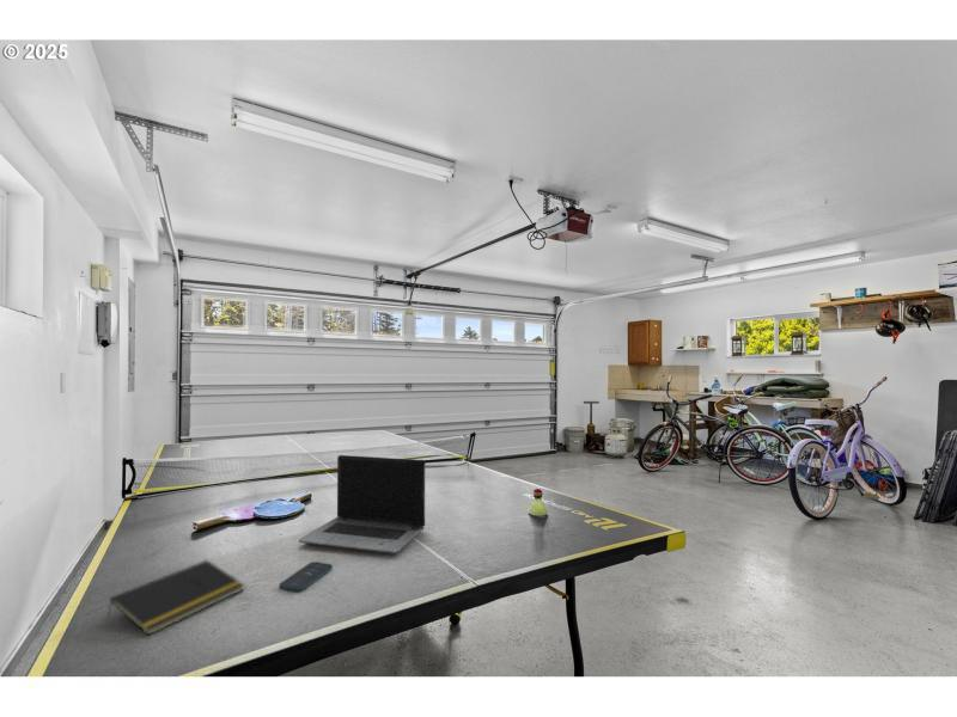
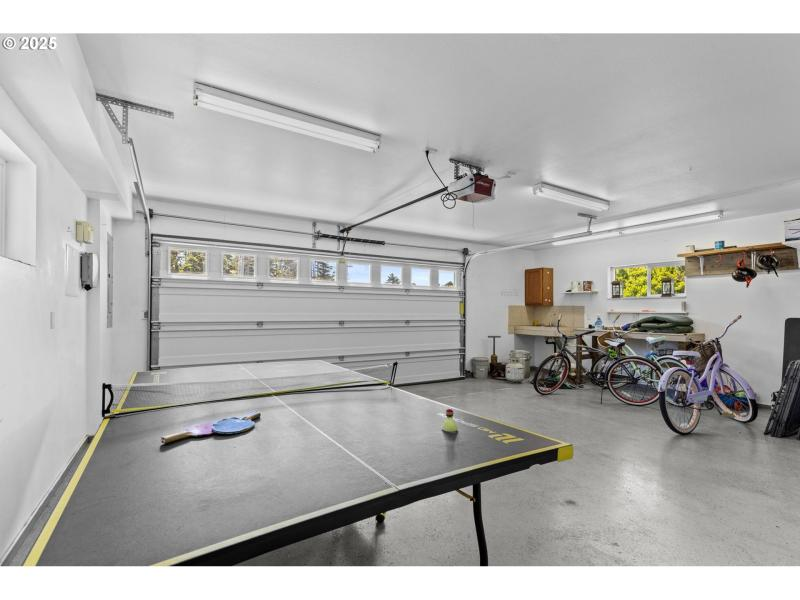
- laptop computer [298,454,426,554]
- smartphone [278,560,334,592]
- notepad [106,559,246,636]
